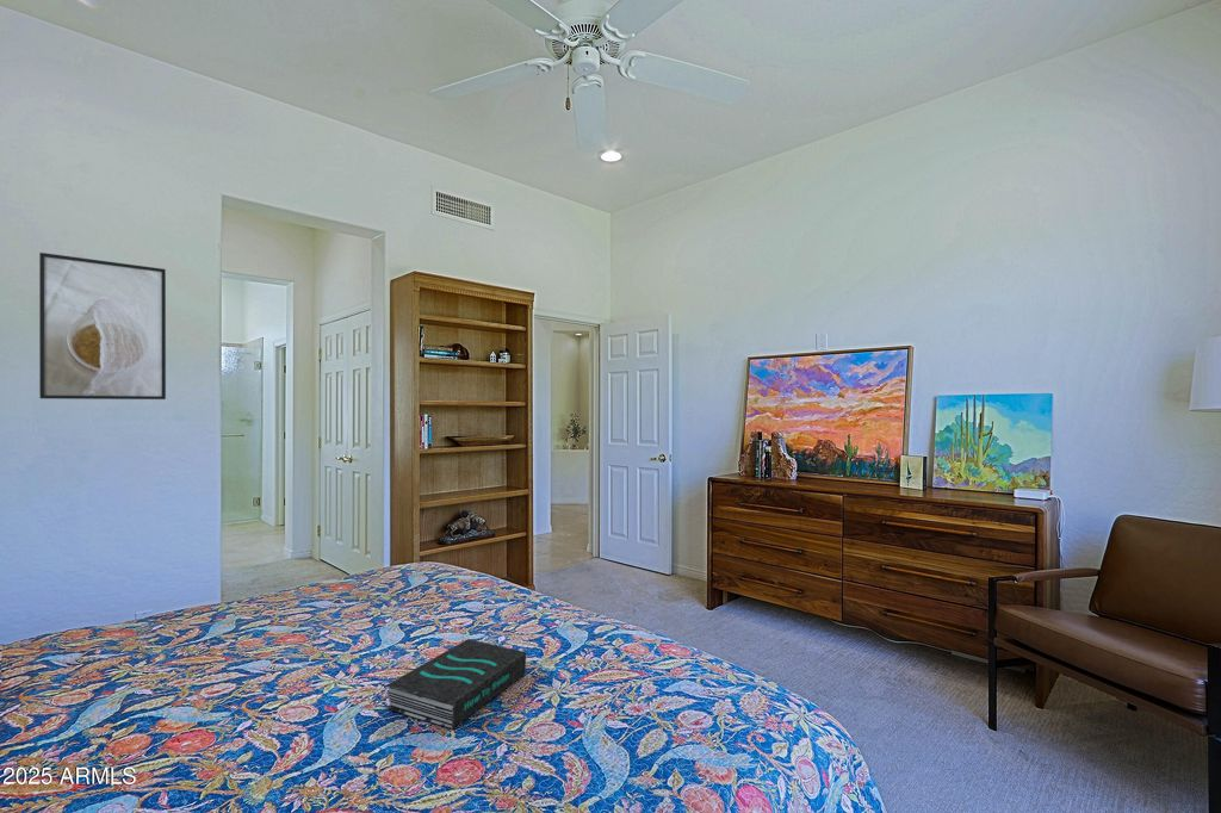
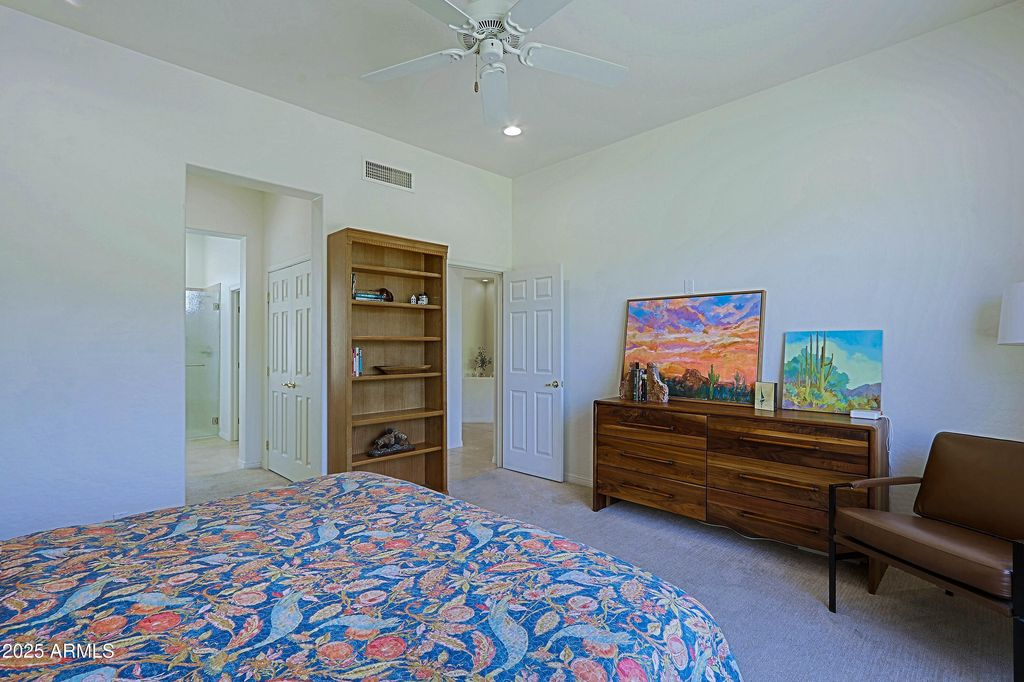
- book [384,638,527,730]
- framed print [38,252,167,401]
